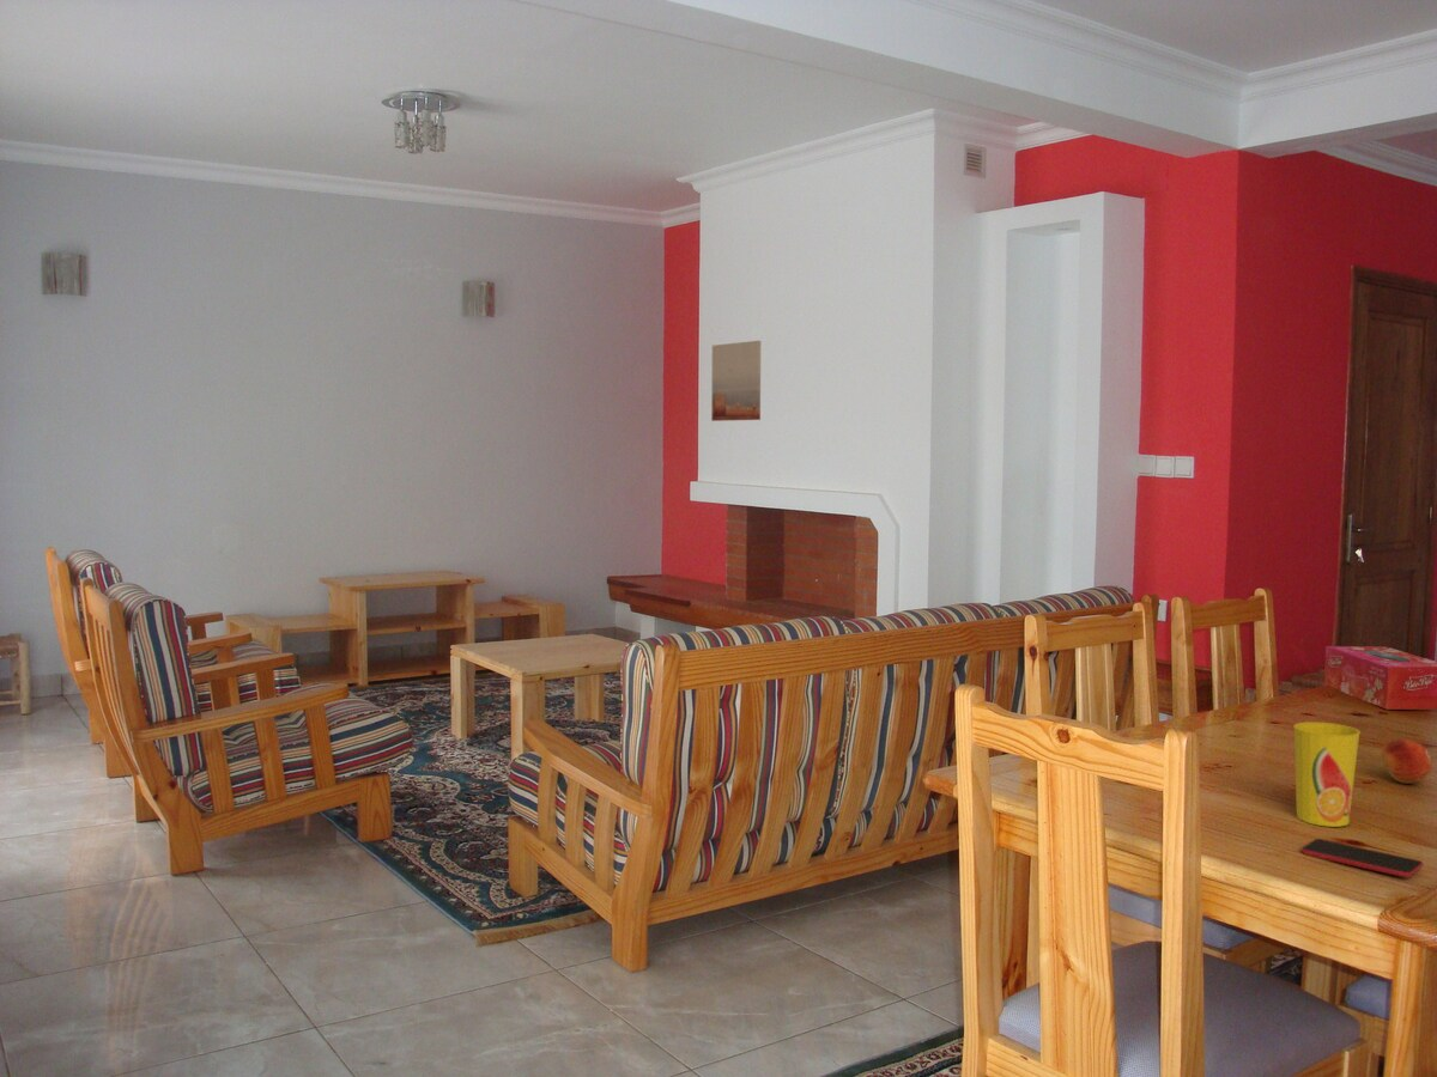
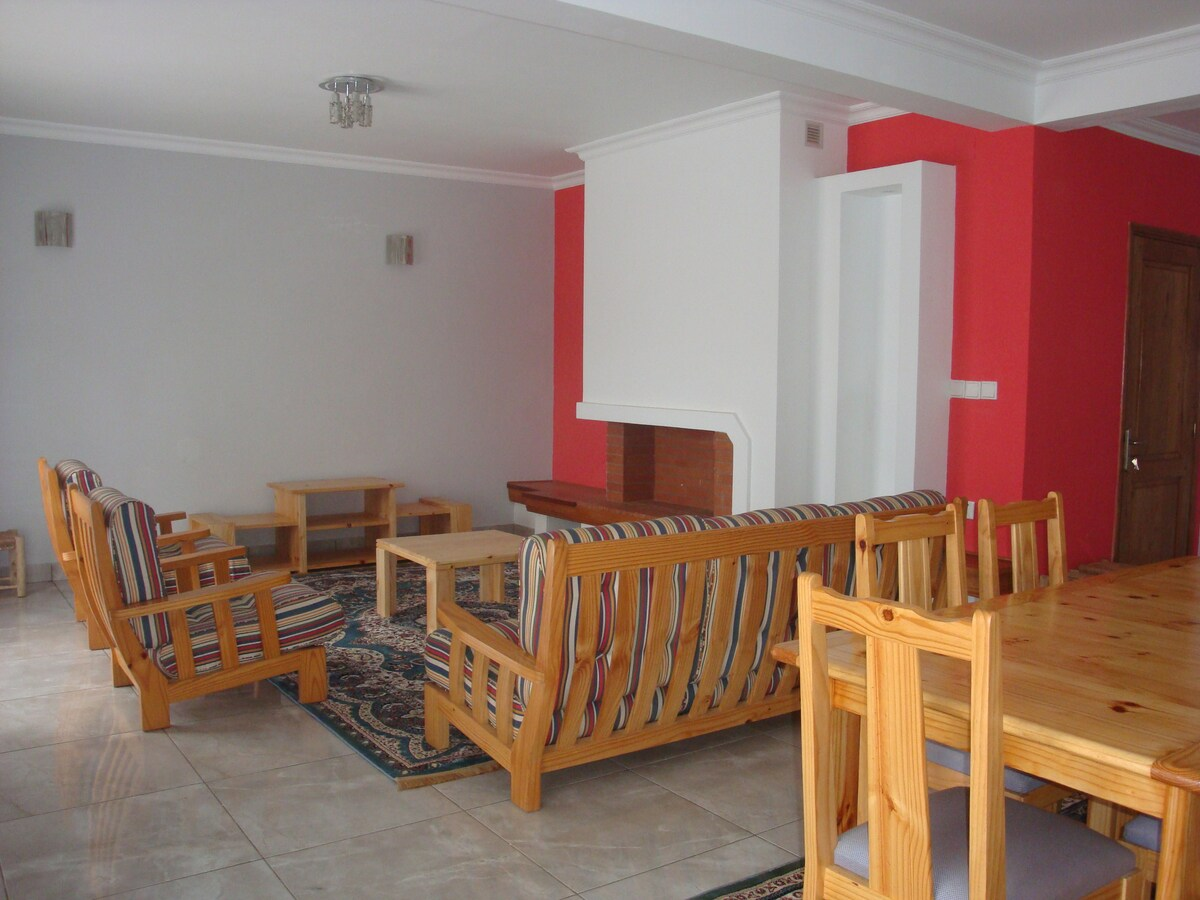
- smartphone [1300,838,1425,878]
- tissue box [1323,645,1437,711]
- wall art [710,340,762,422]
- cup [1292,722,1362,828]
- fruit [1380,738,1433,785]
